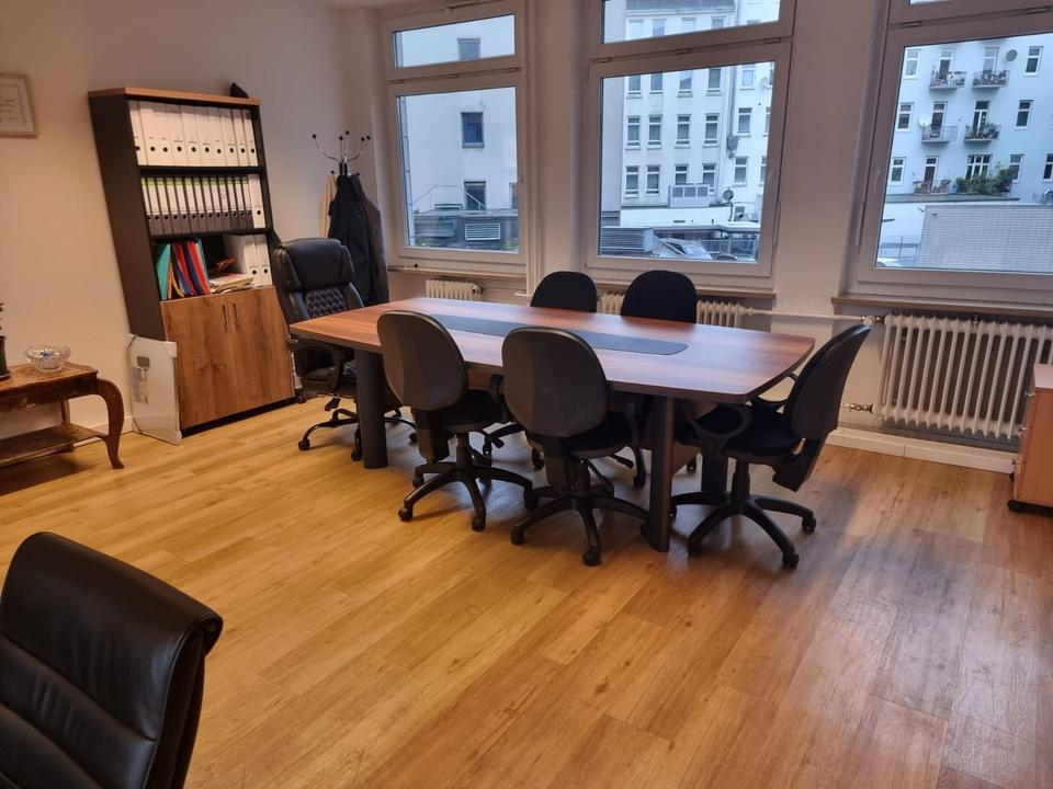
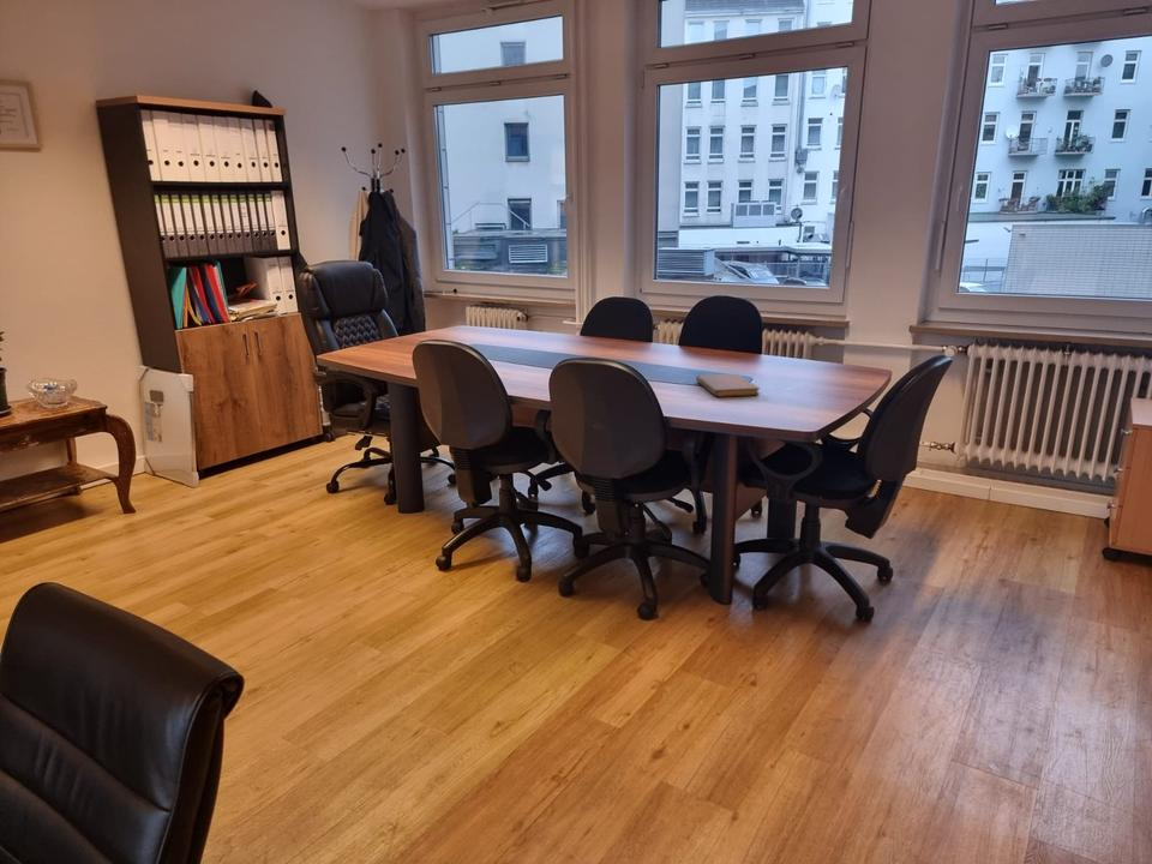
+ notebook [695,373,761,398]
